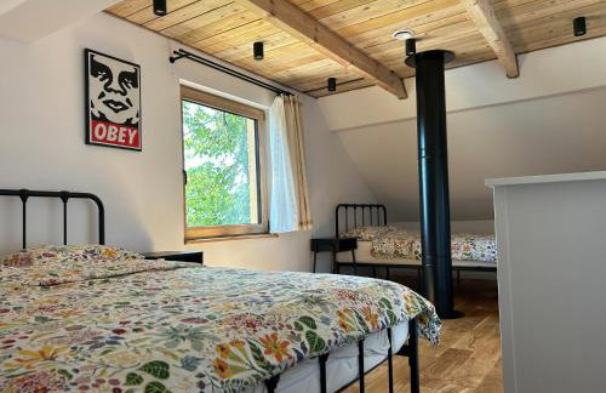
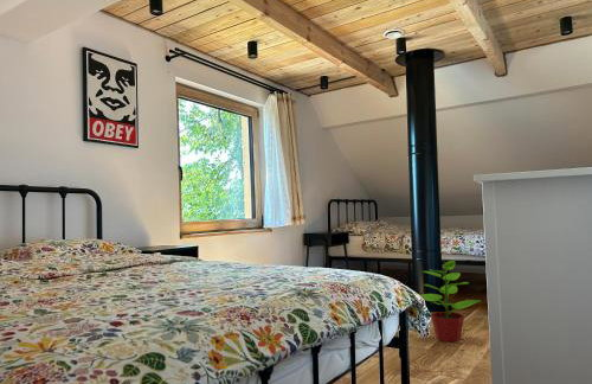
+ potted plant [420,256,482,343]
